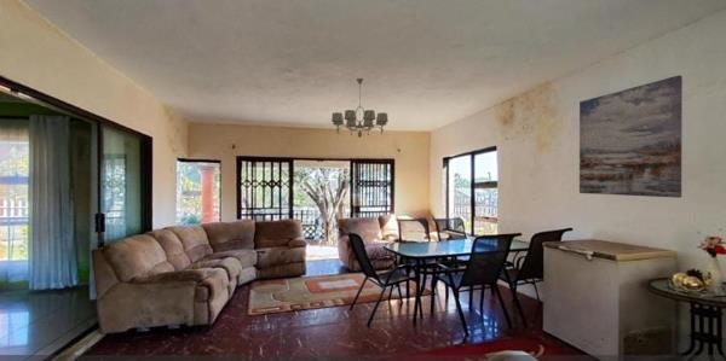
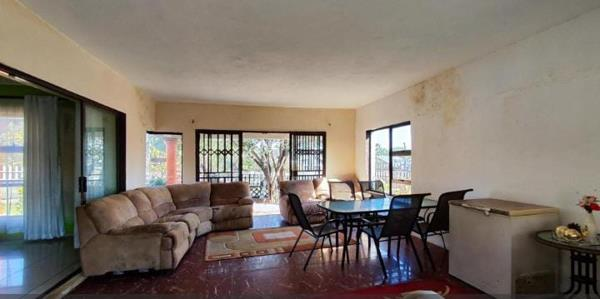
- wall art [578,74,684,199]
- chandelier [330,77,390,139]
